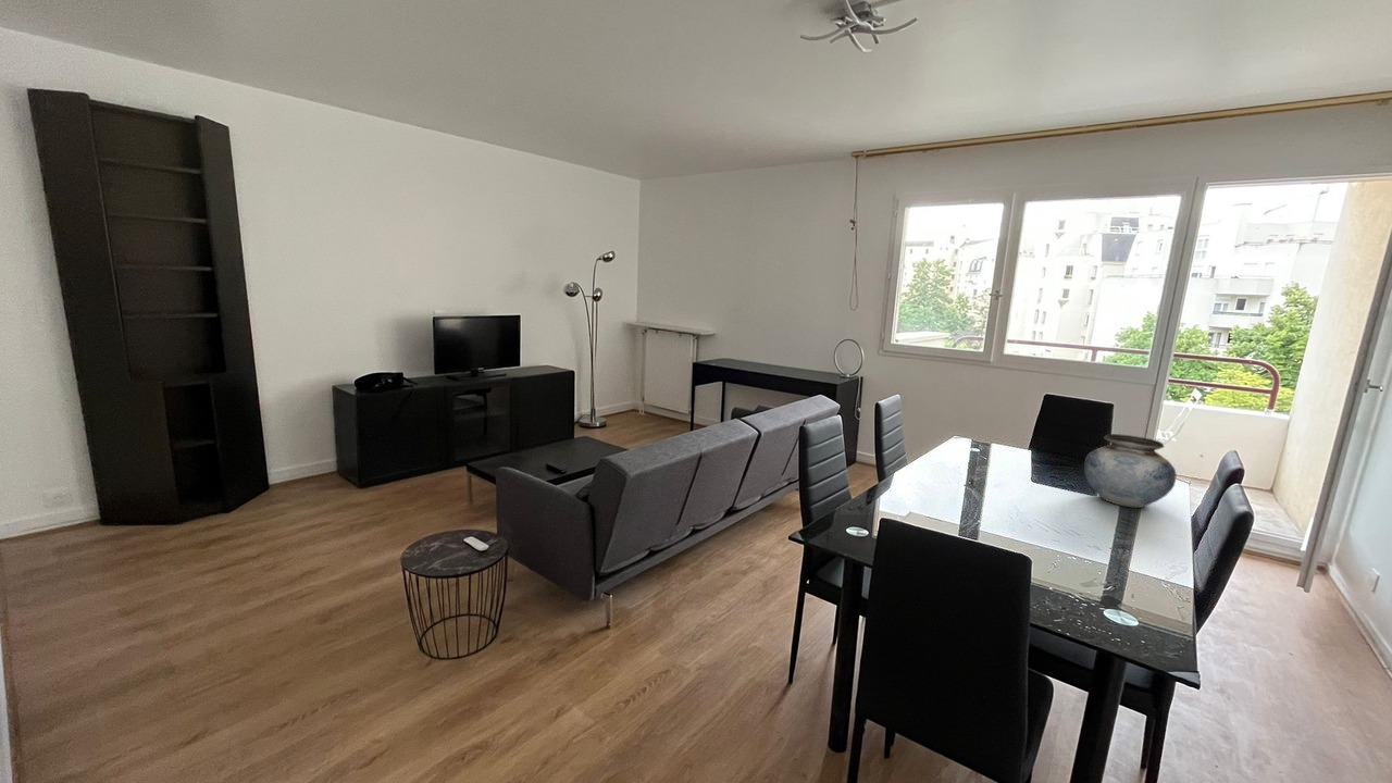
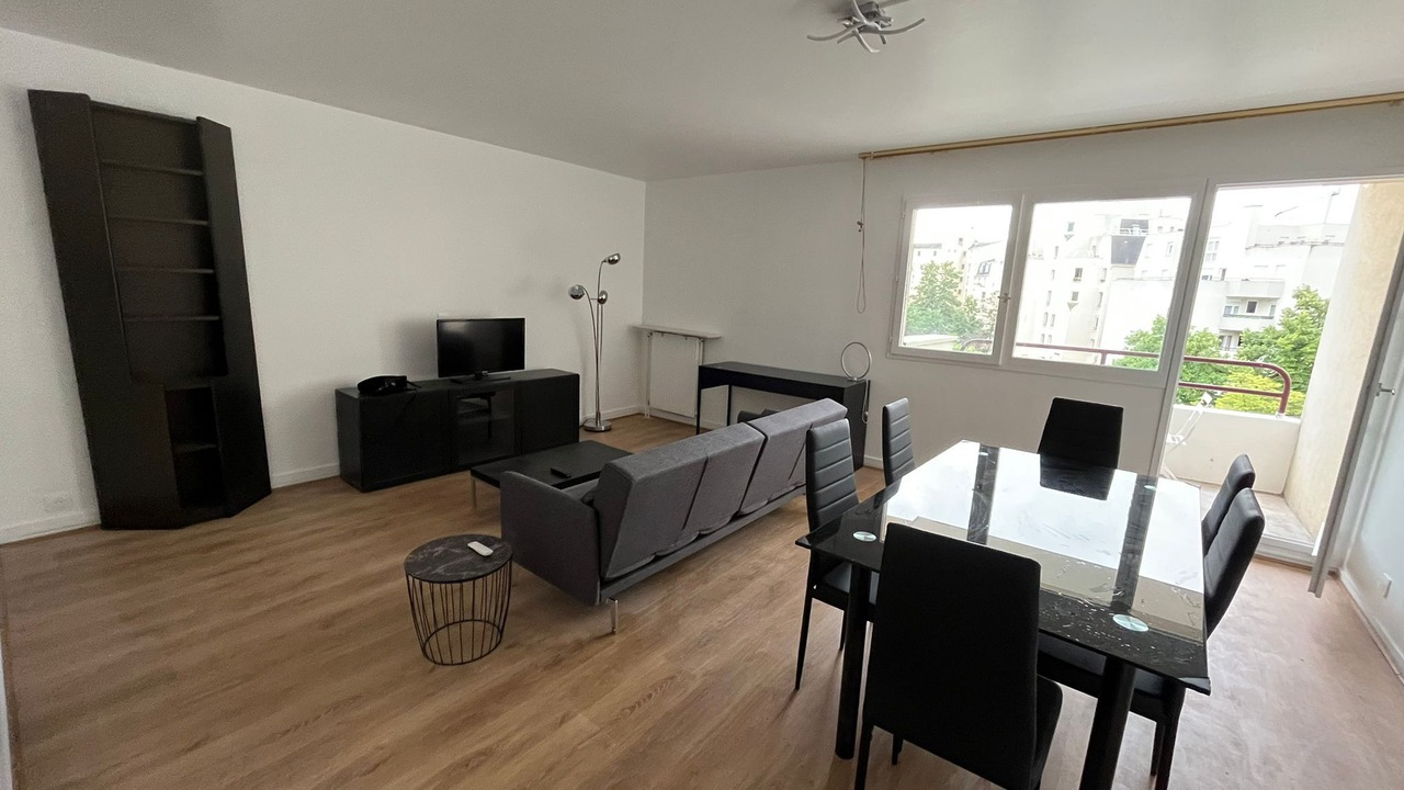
- vase [1083,433,1178,509]
